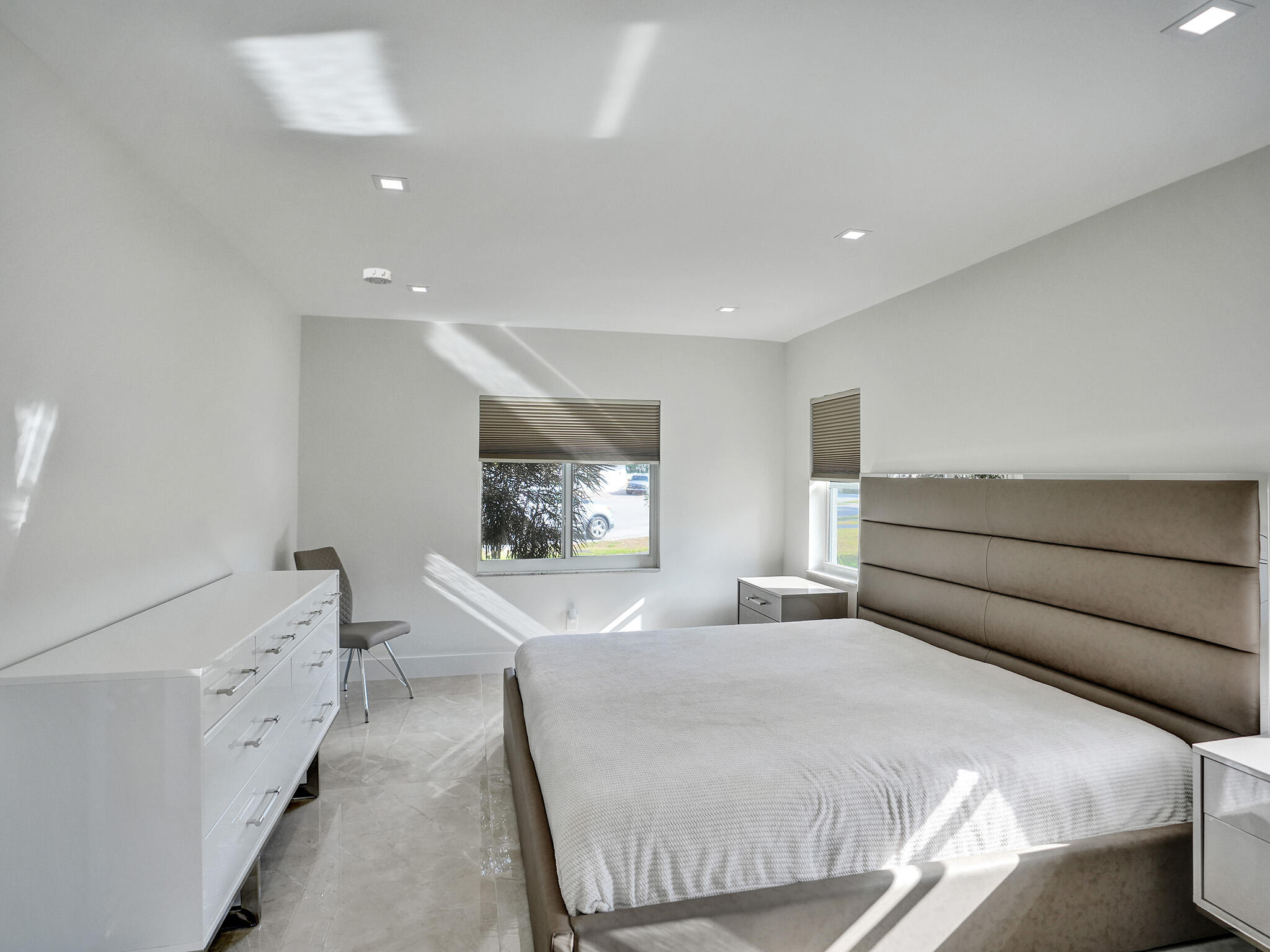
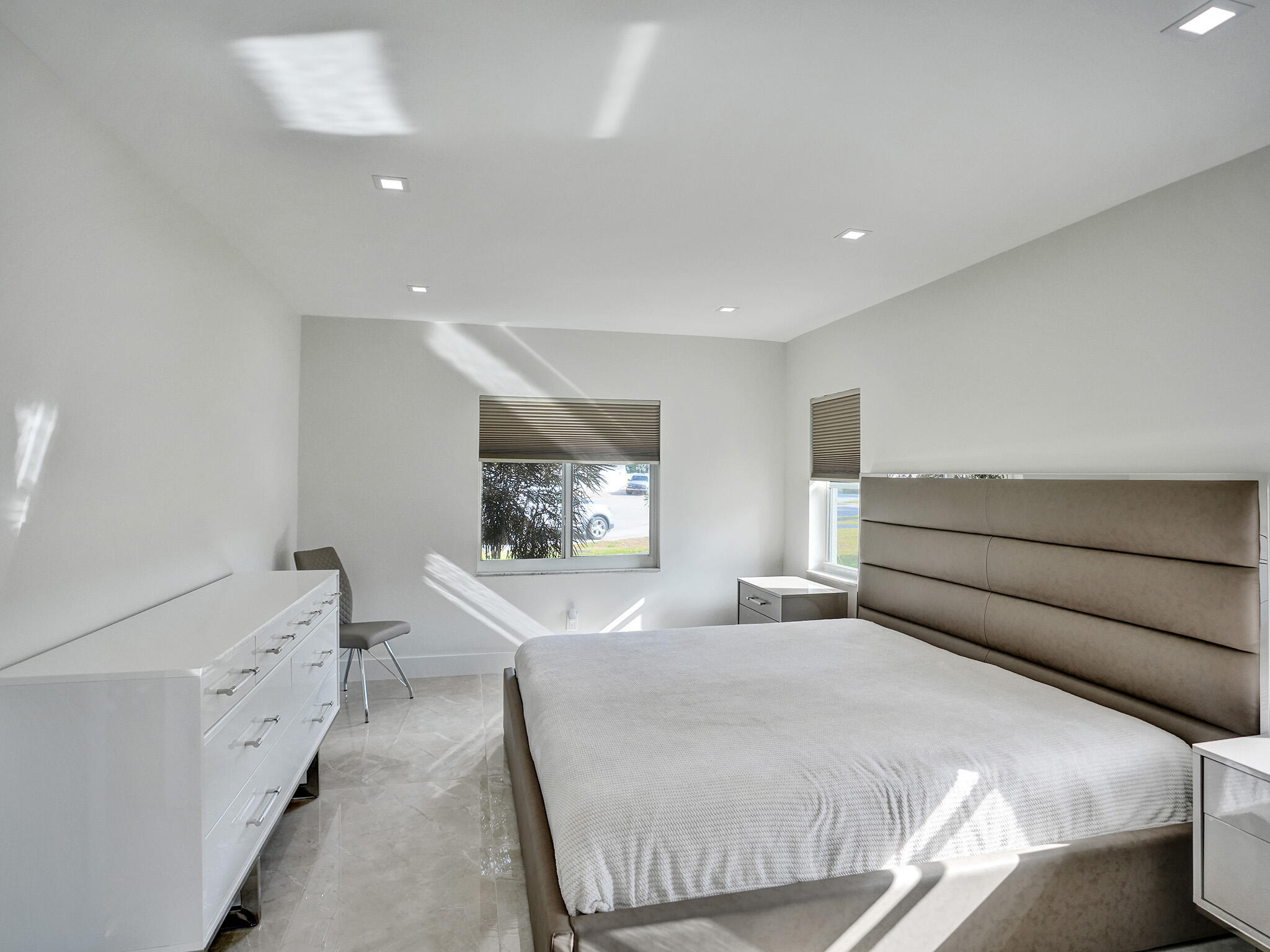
- smoke detector [363,267,393,284]
